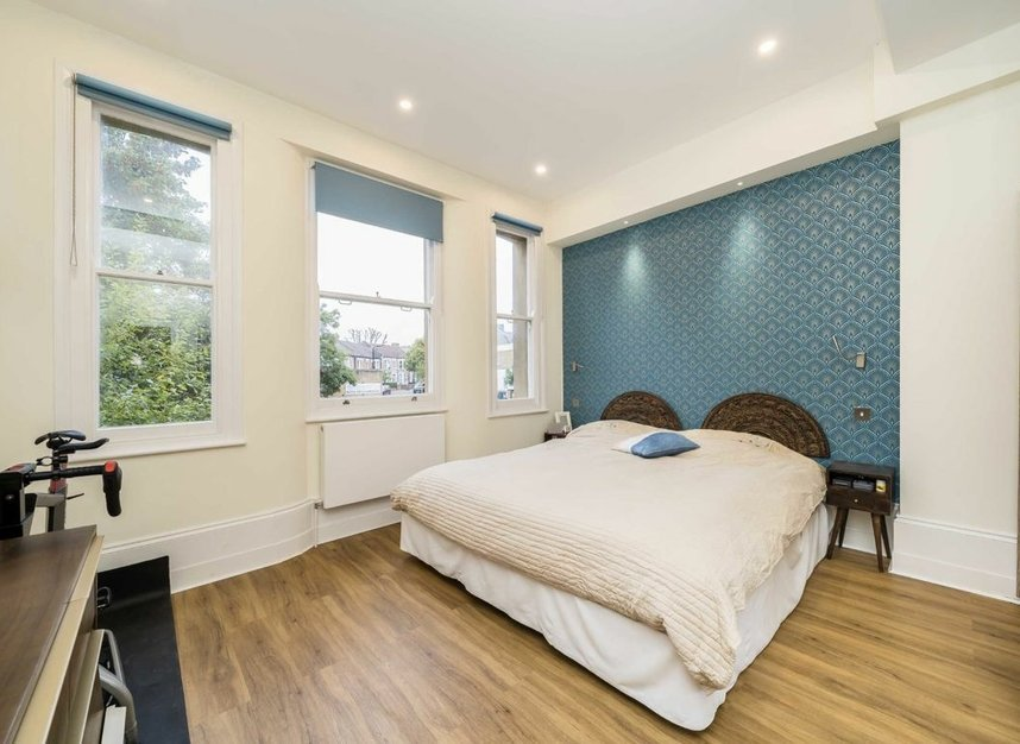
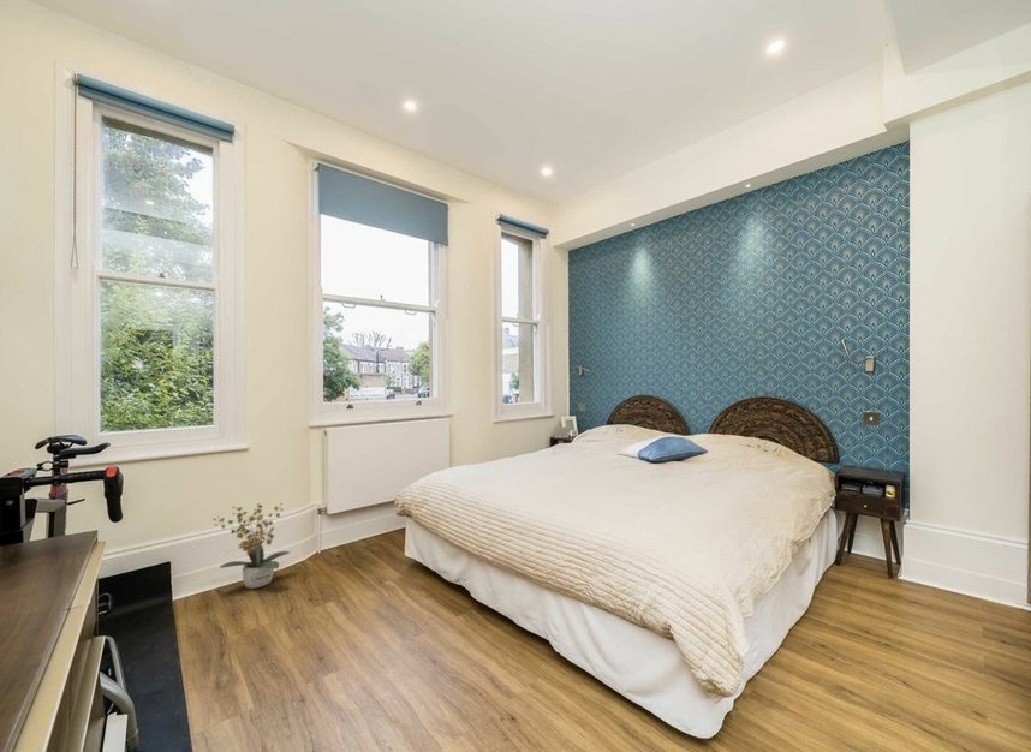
+ potted plant [211,502,291,590]
